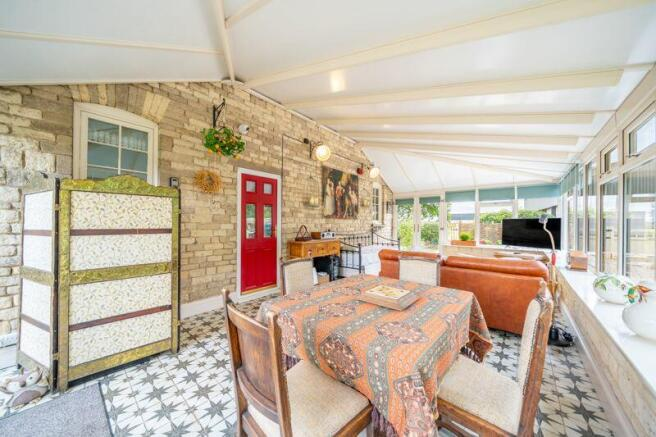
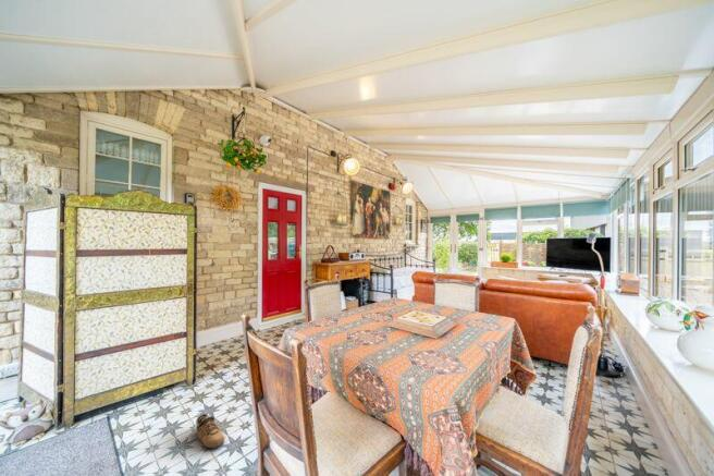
+ shoe [195,412,225,450]
